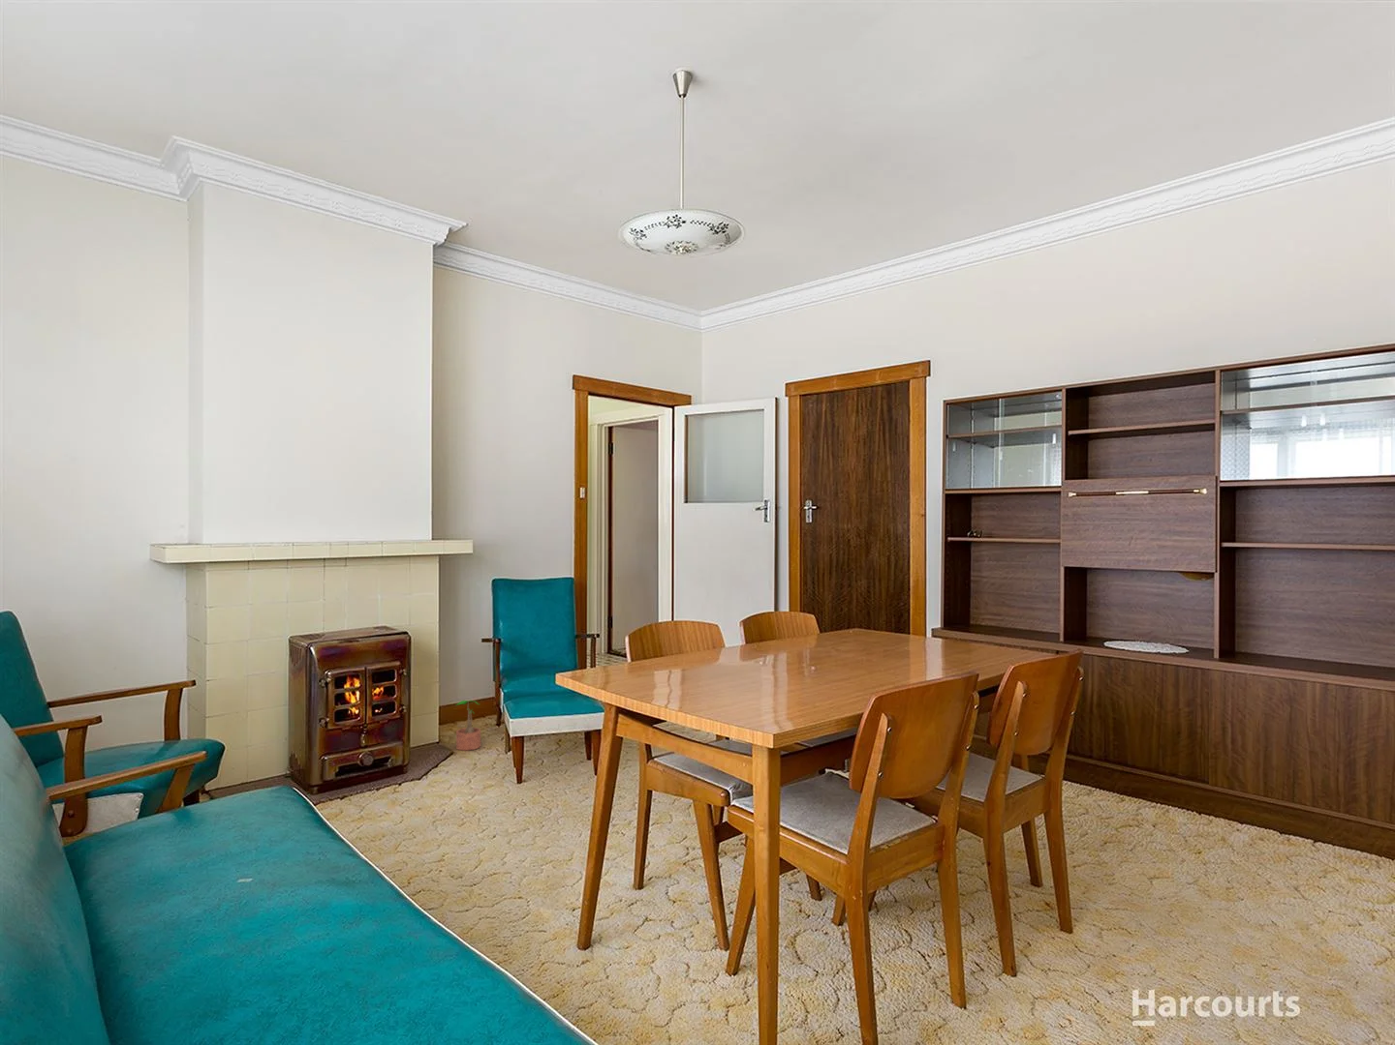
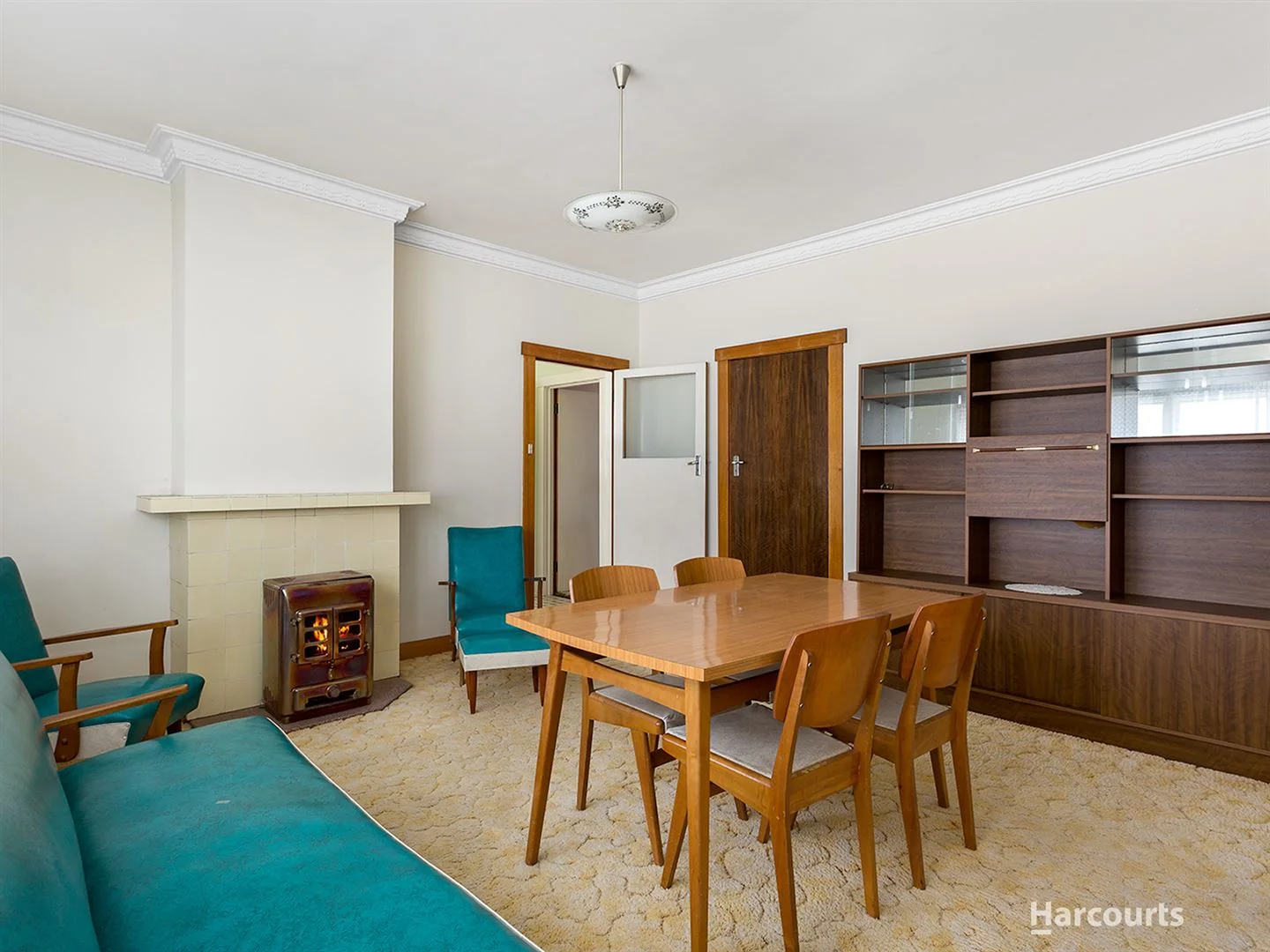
- potted plant [455,699,481,752]
